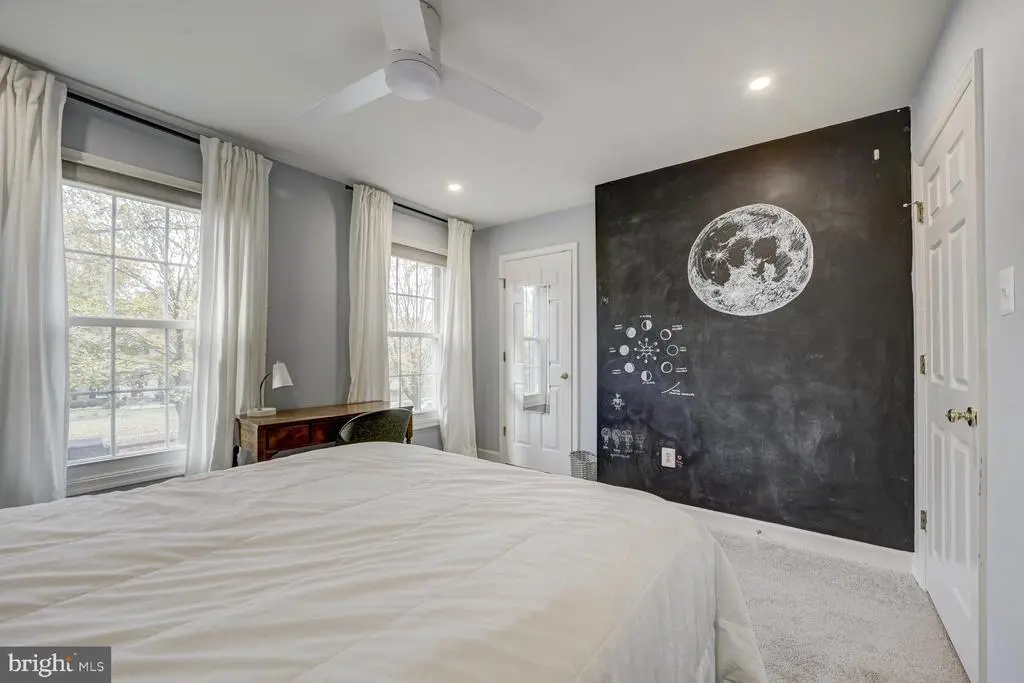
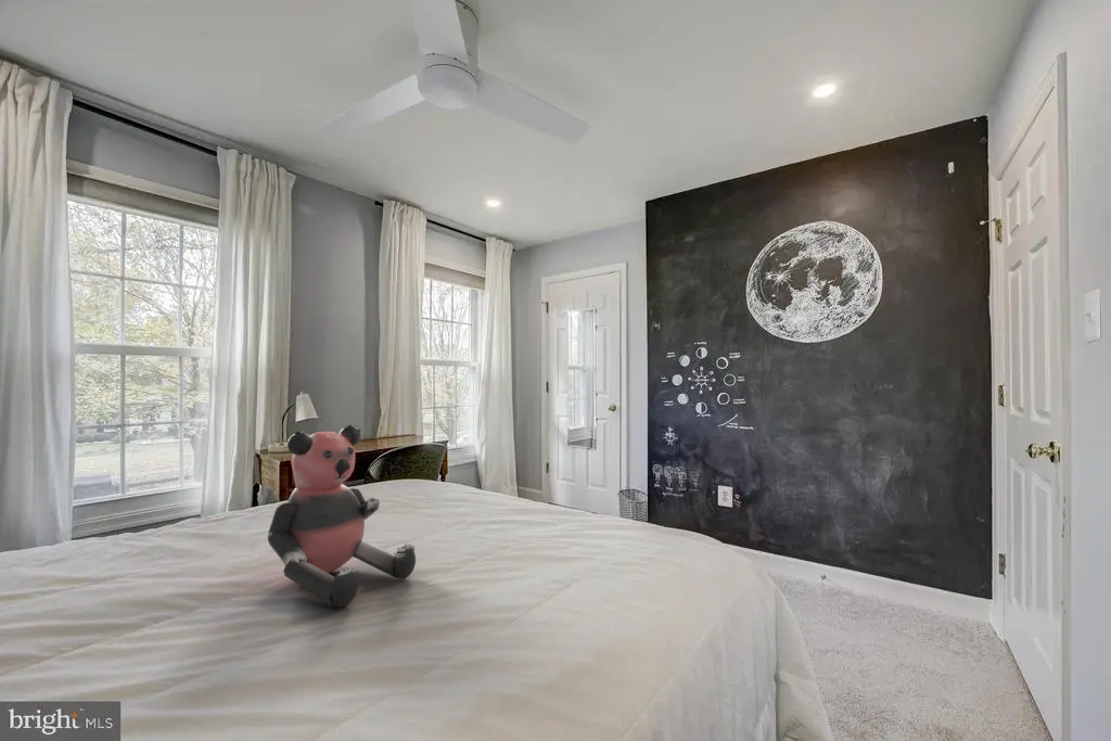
+ bear [267,424,417,608]
